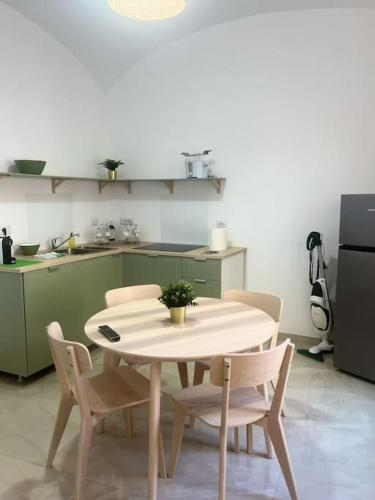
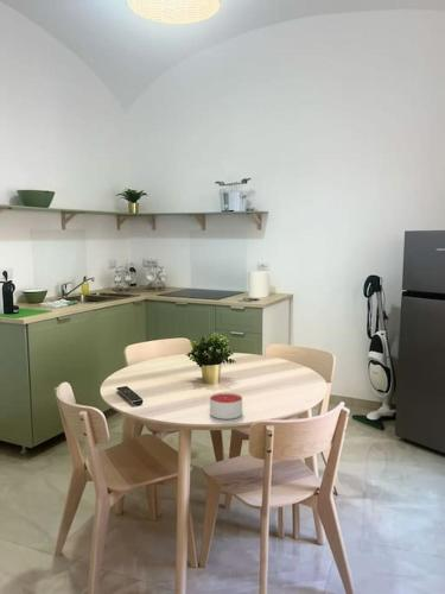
+ candle [209,392,243,421]
